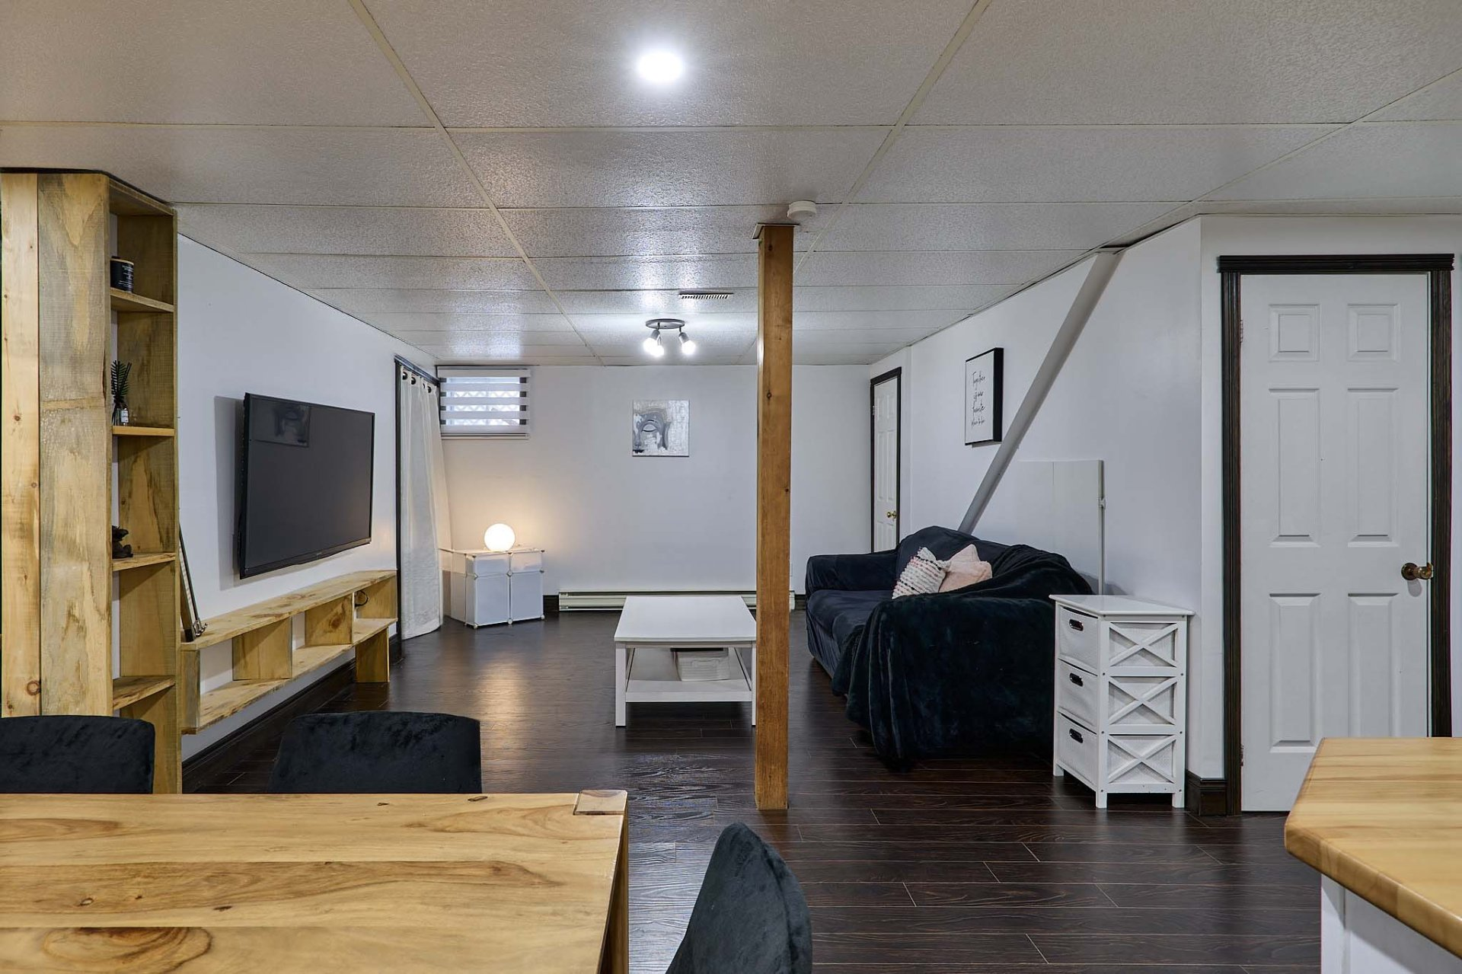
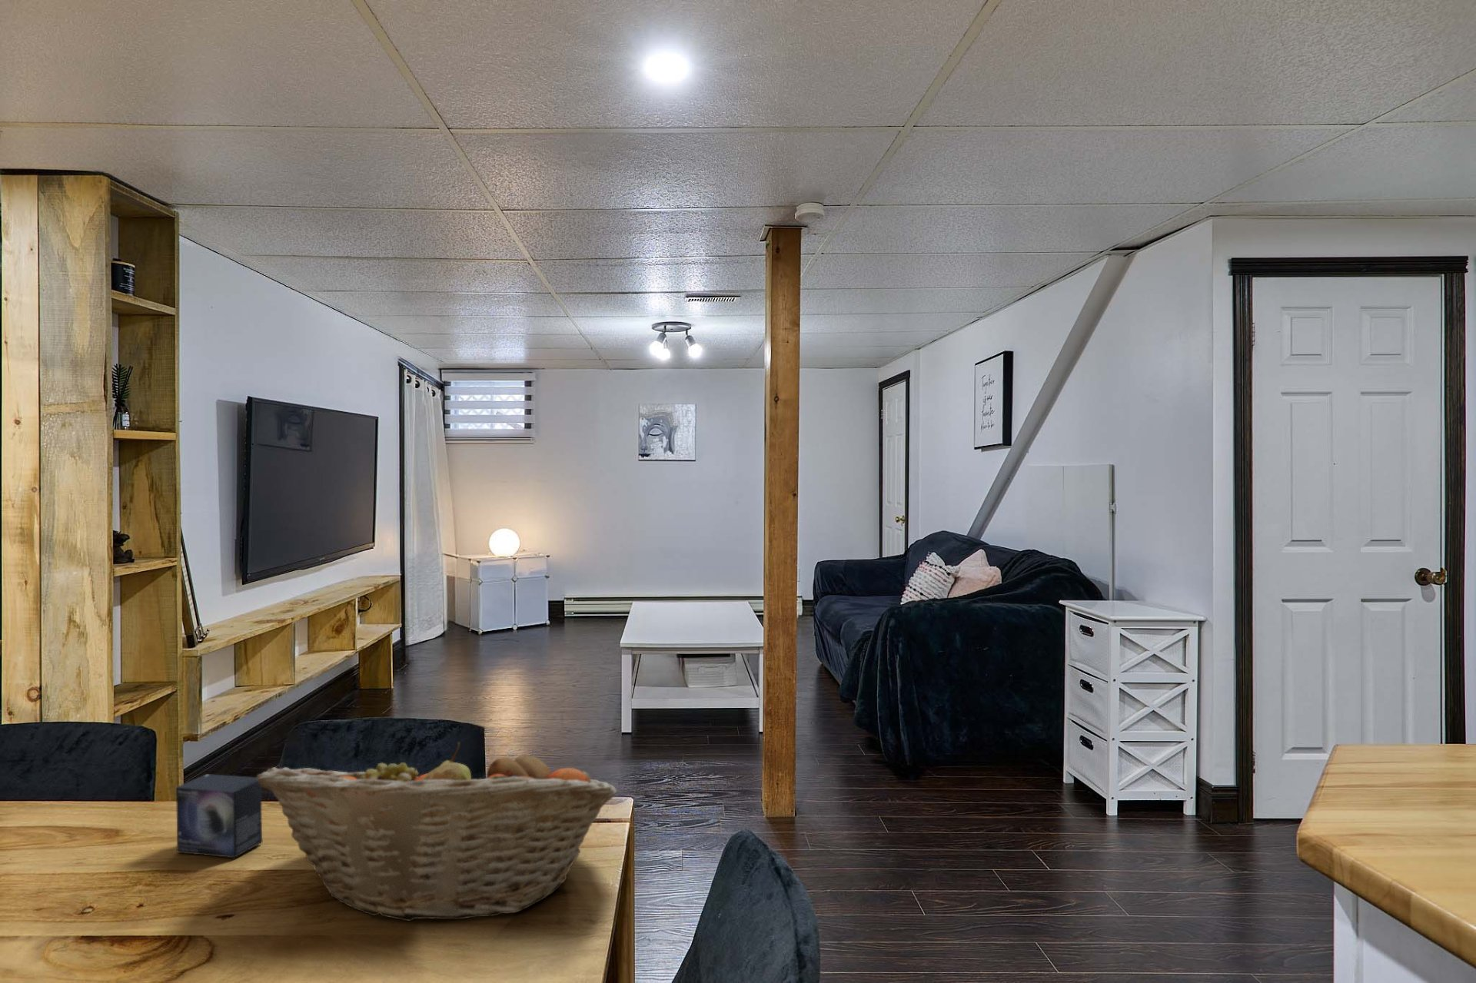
+ small box [176,773,263,859]
+ fruit basket [256,741,618,923]
